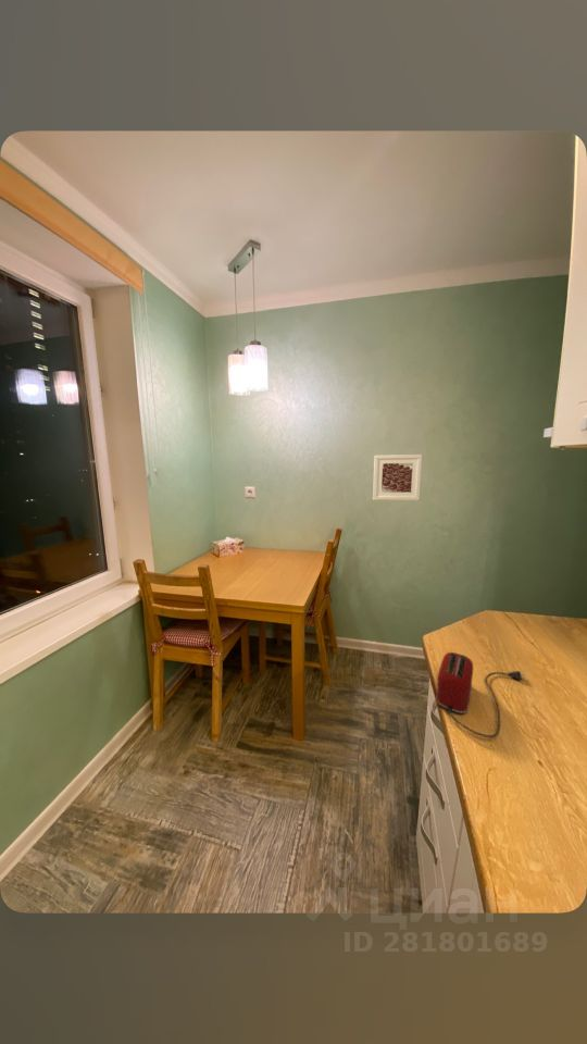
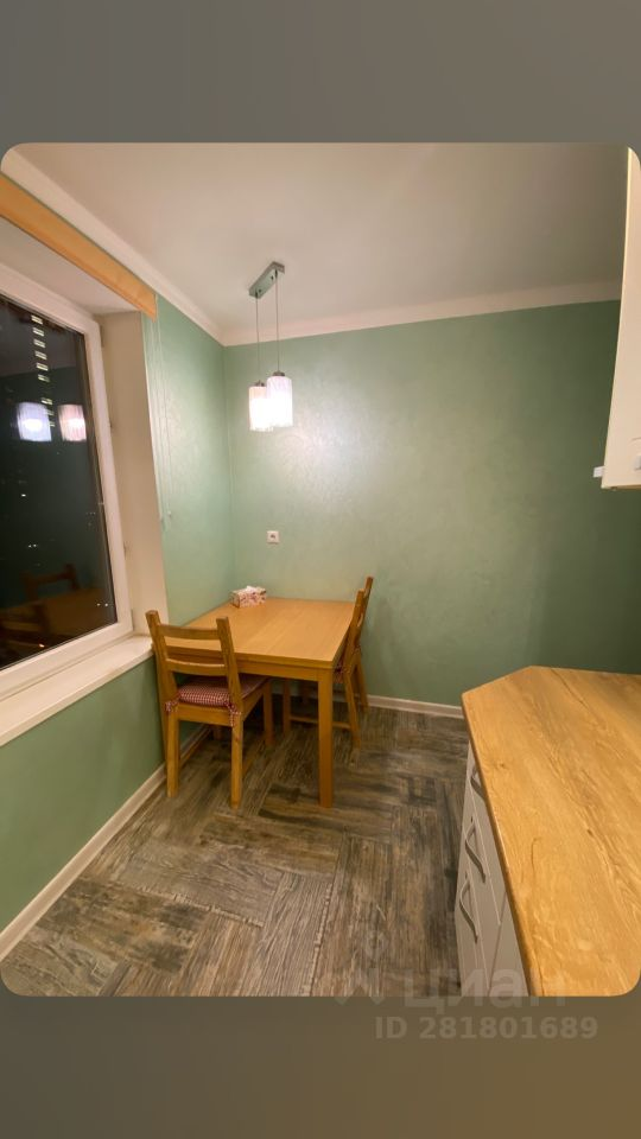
- toaster [435,651,526,738]
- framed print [372,453,423,501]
